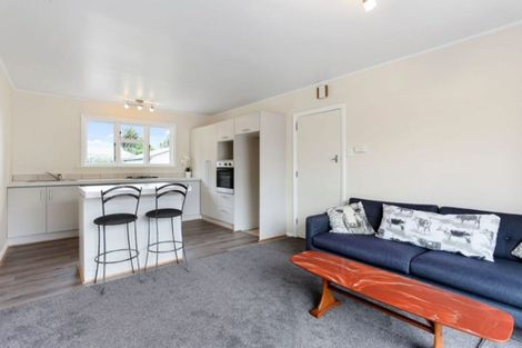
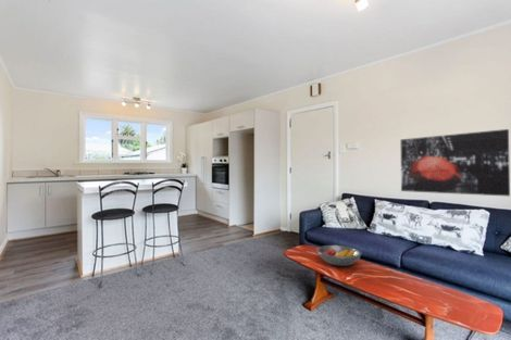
+ fruit bowl [316,244,362,267]
+ wall art [399,128,511,198]
